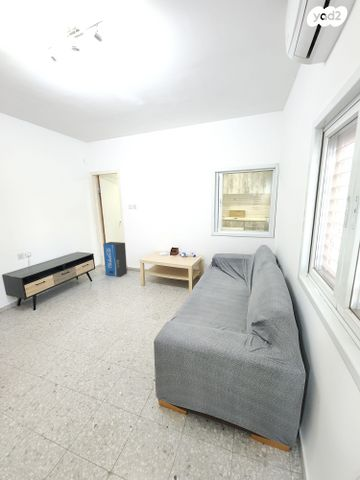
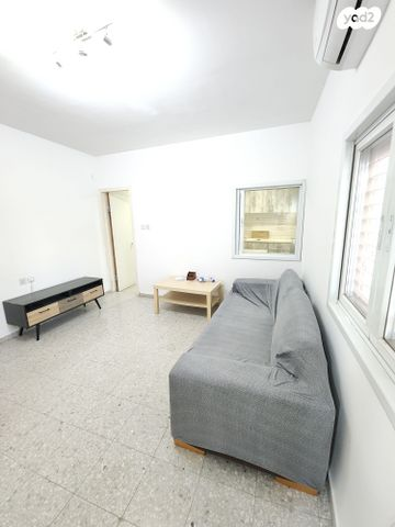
- air purifier [102,241,128,278]
